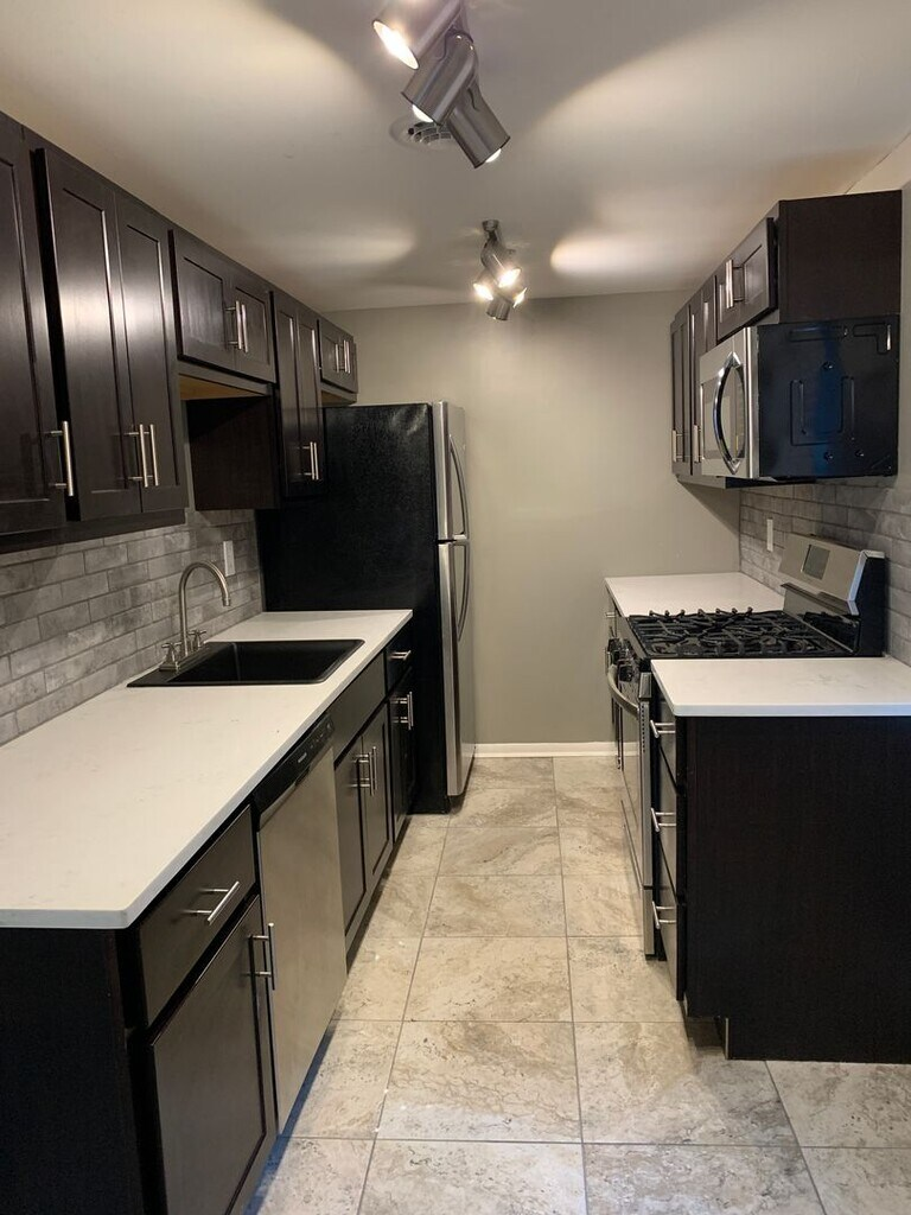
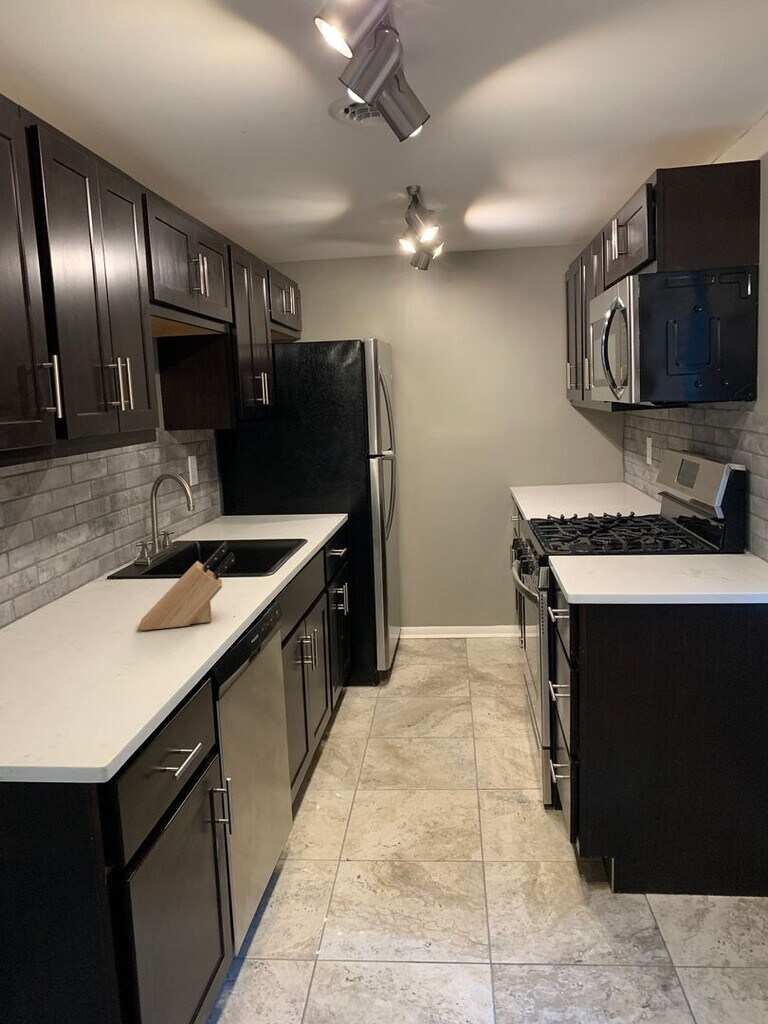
+ knife block [137,541,236,631]
